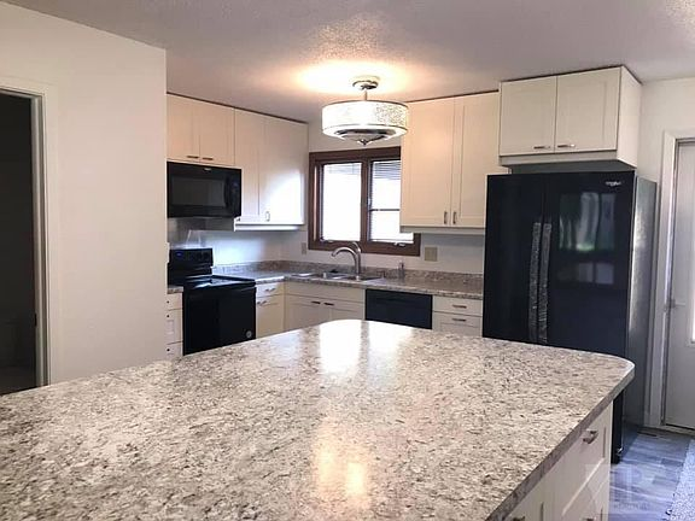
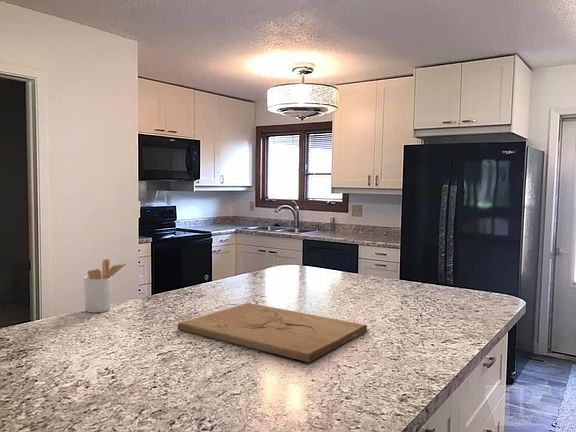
+ cutting board [176,302,368,363]
+ utensil holder [83,258,127,313]
